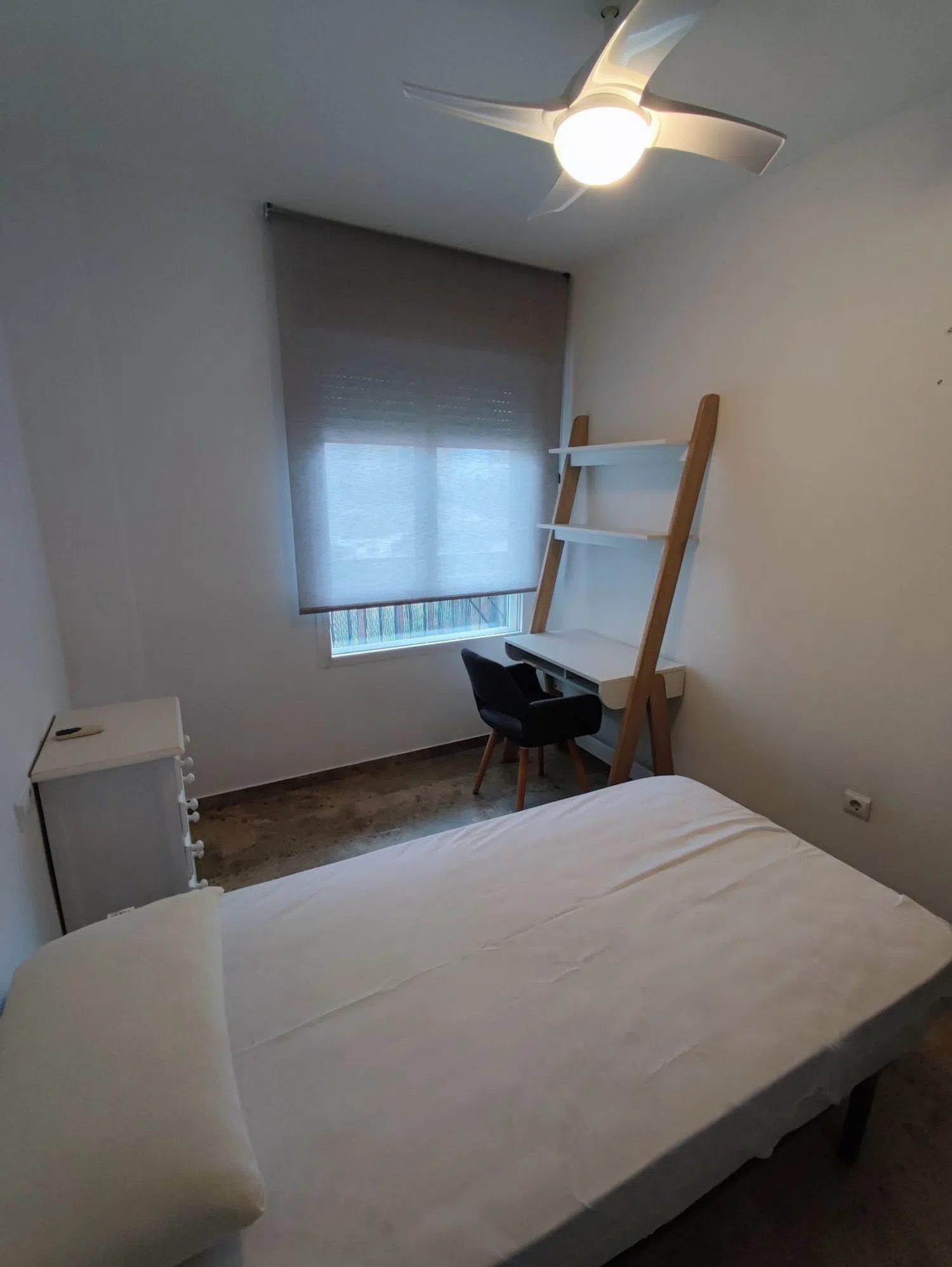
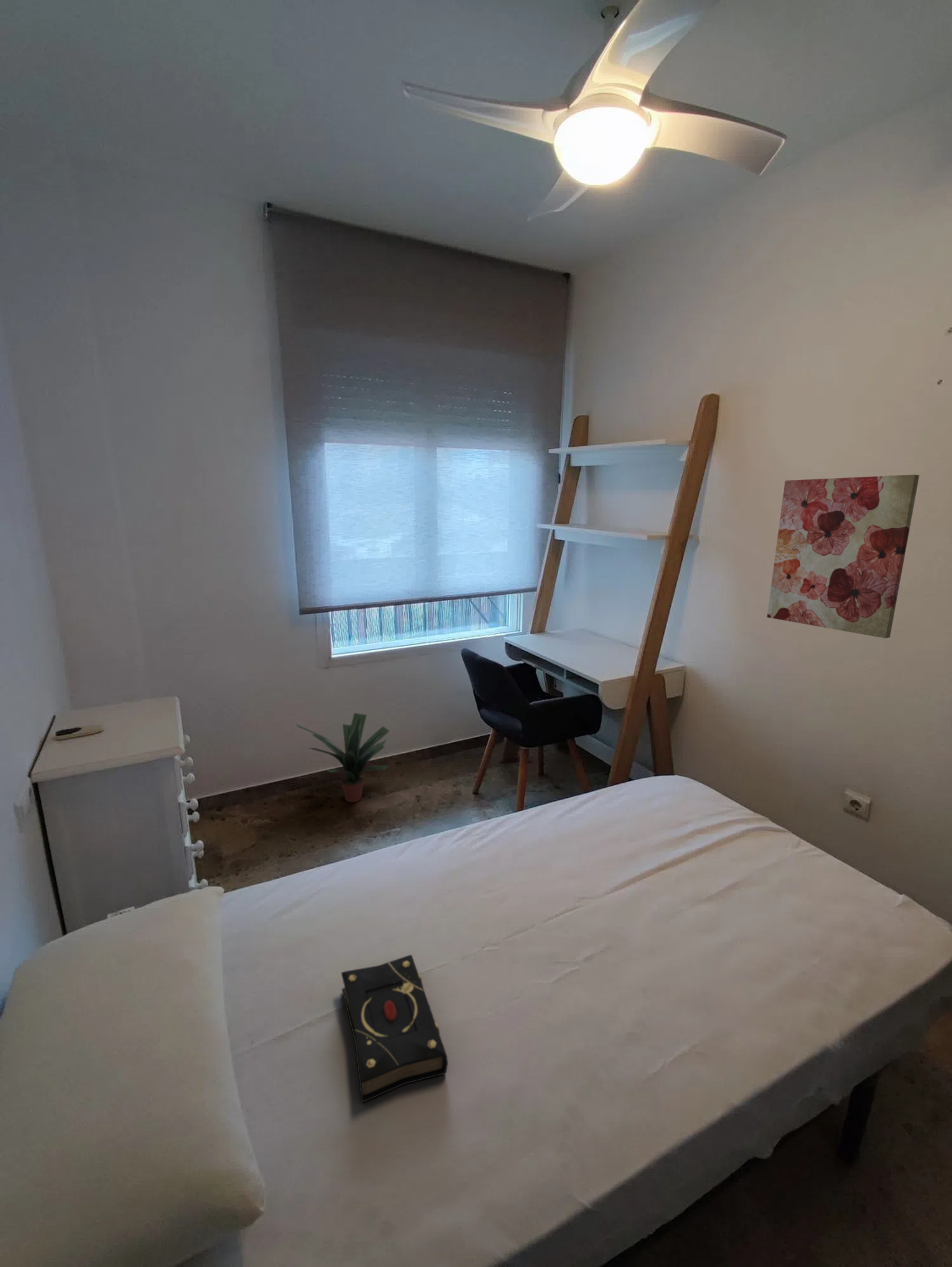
+ wall art [767,474,920,639]
+ potted plant [294,712,390,803]
+ book [341,954,449,1103]
